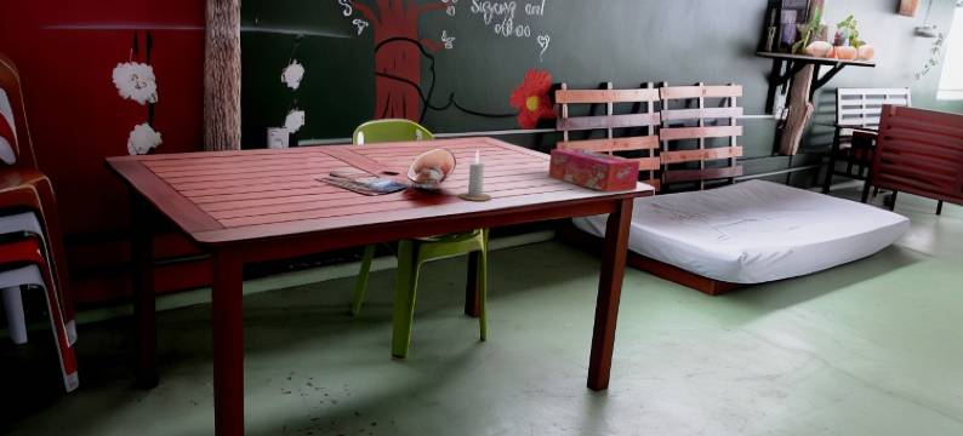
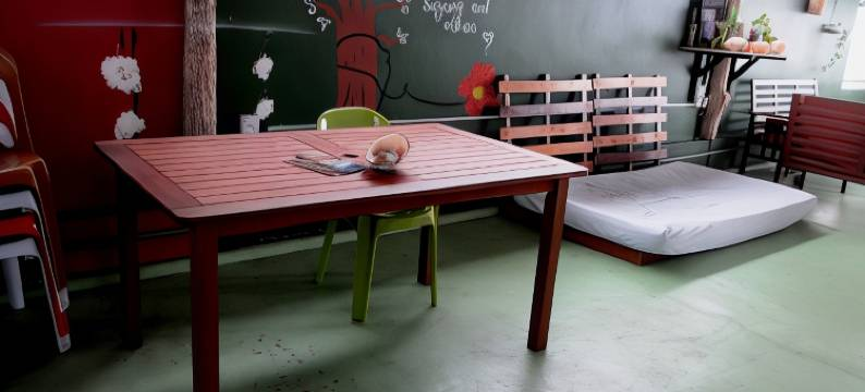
- candle [457,149,492,202]
- tissue box [547,148,642,194]
